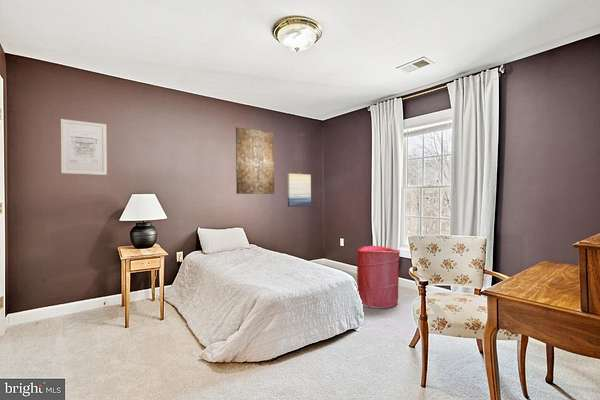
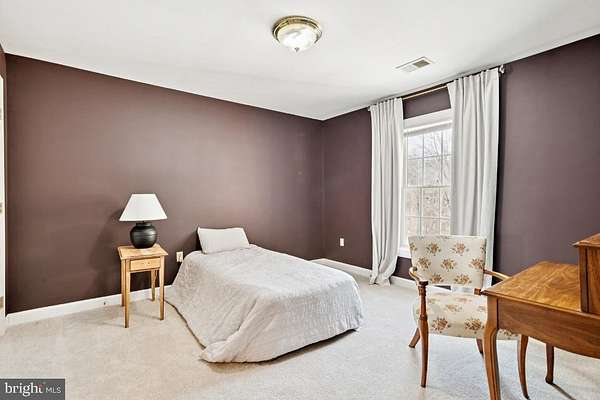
- wall art [60,118,108,176]
- laundry hamper [356,245,401,309]
- wall art [235,126,275,195]
- wall art [287,173,312,208]
